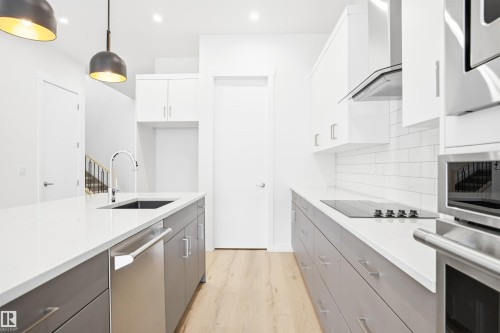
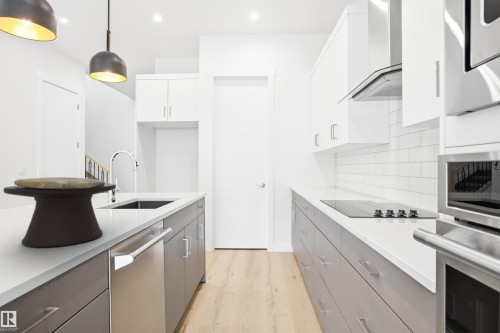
+ decorative bowl [2,176,117,249]
